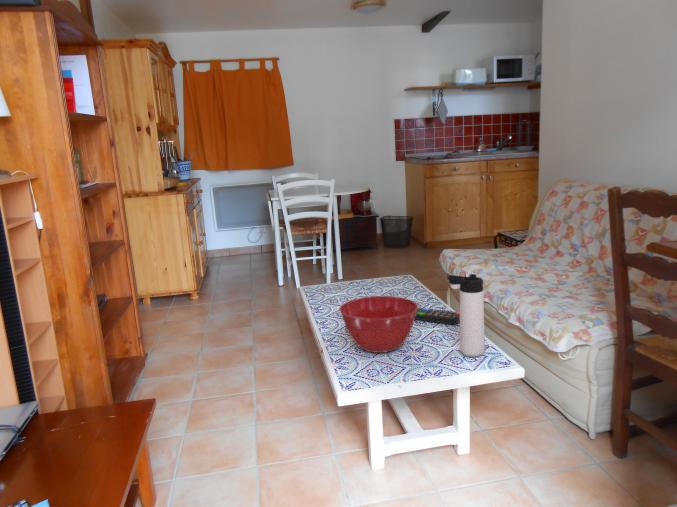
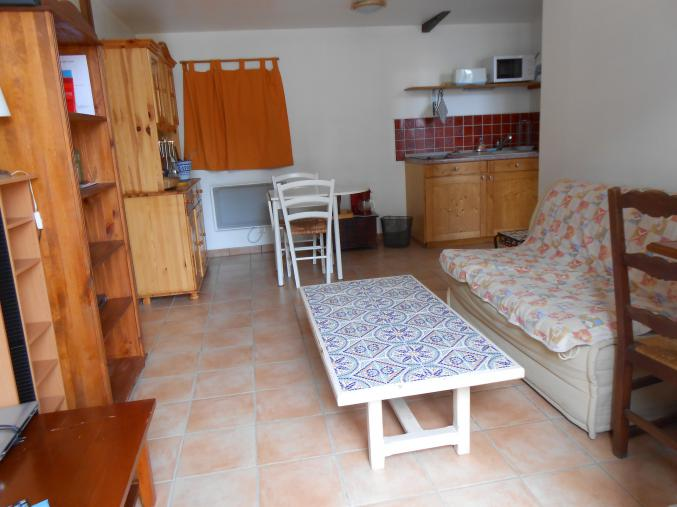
- mixing bowl [338,295,419,354]
- thermos bottle [446,273,486,358]
- remote control [415,307,460,326]
